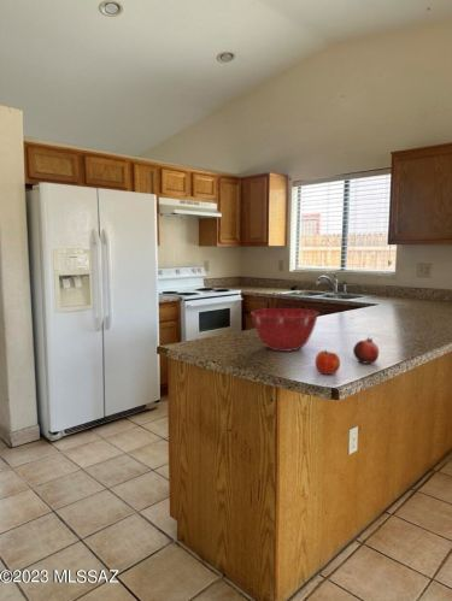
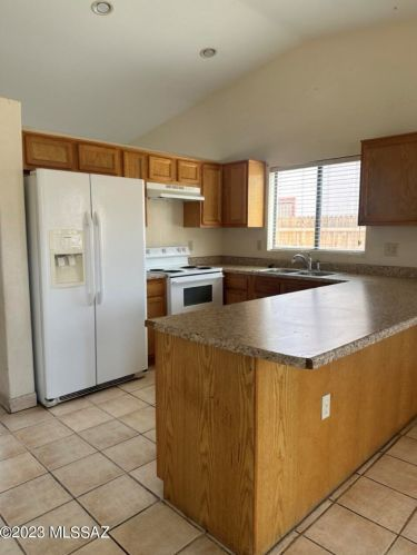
- mixing bowl [250,307,319,353]
- fruit [352,335,380,365]
- fruit [313,348,341,376]
